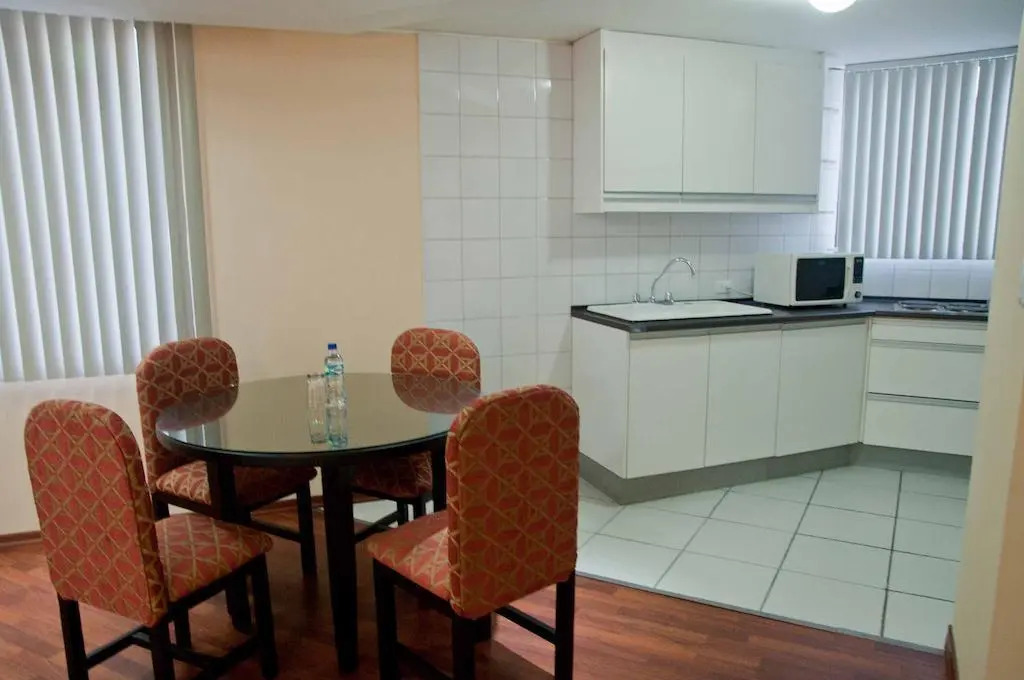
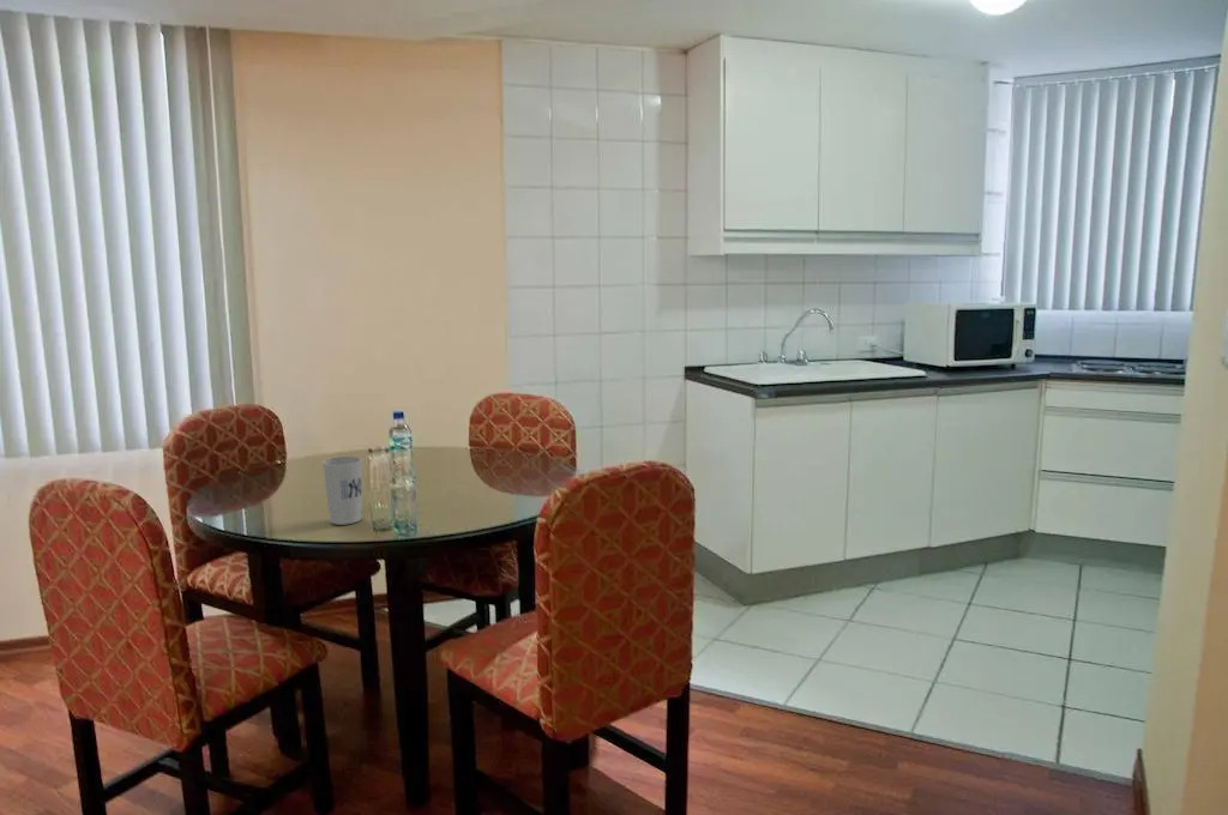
+ cup [321,455,363,526]
